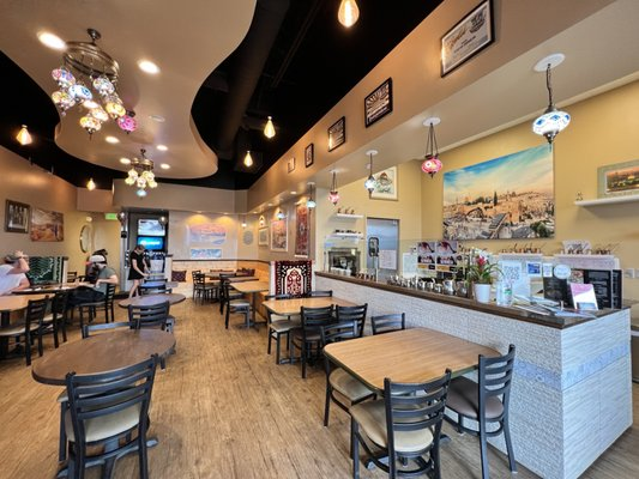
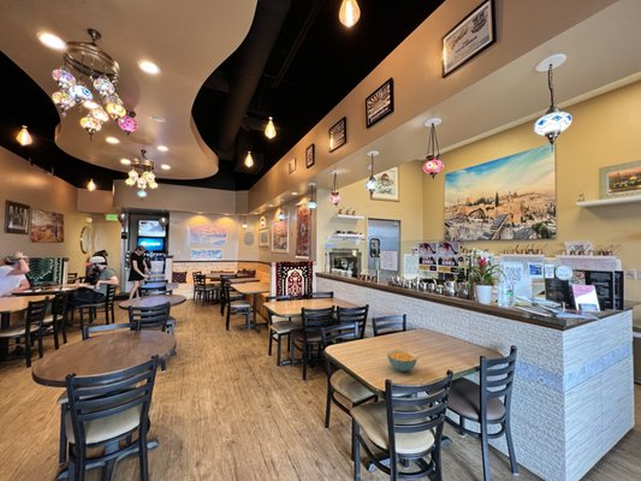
+ cereal bowl [386,349,419,373]
